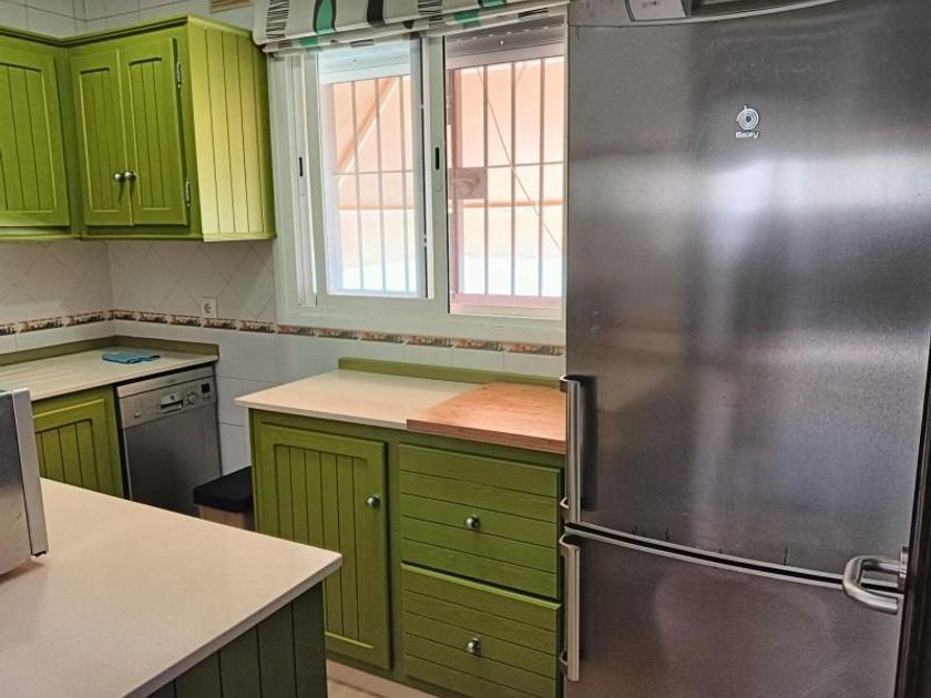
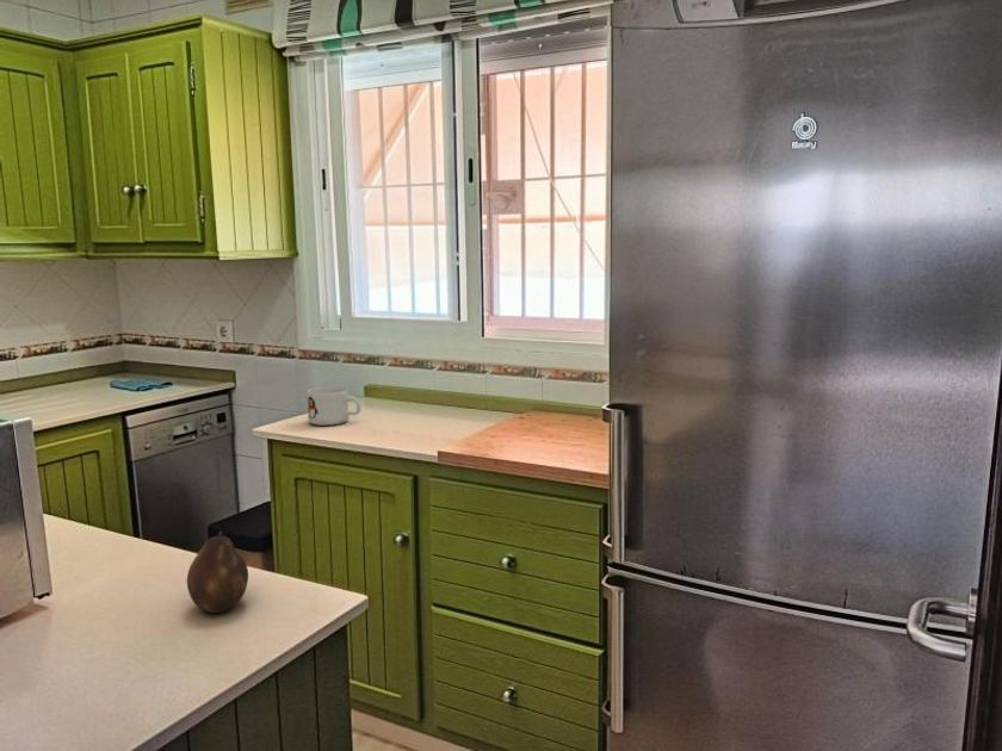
+ fruit [186,530,249,614]
+ mug [305,386,361,427]
